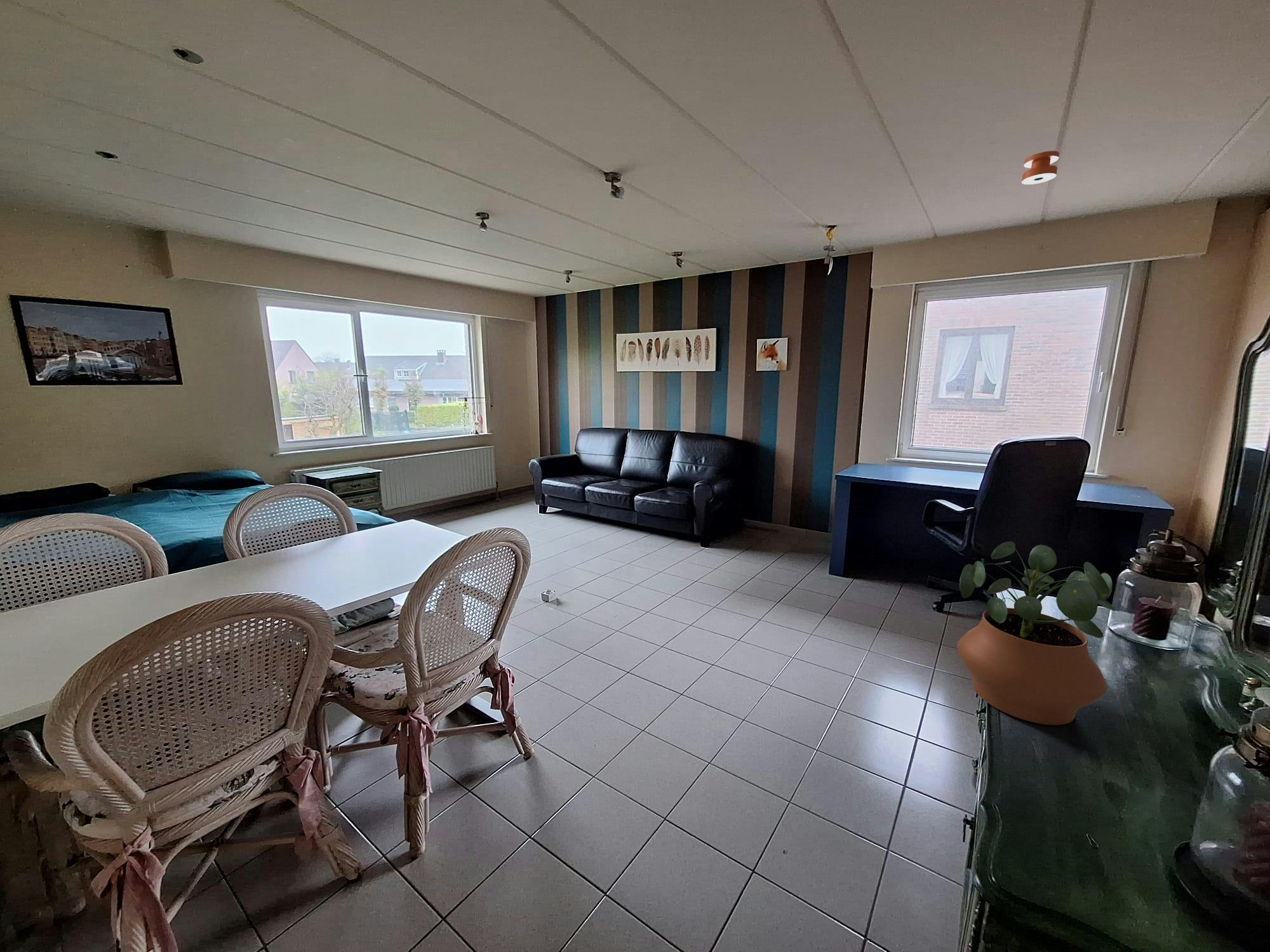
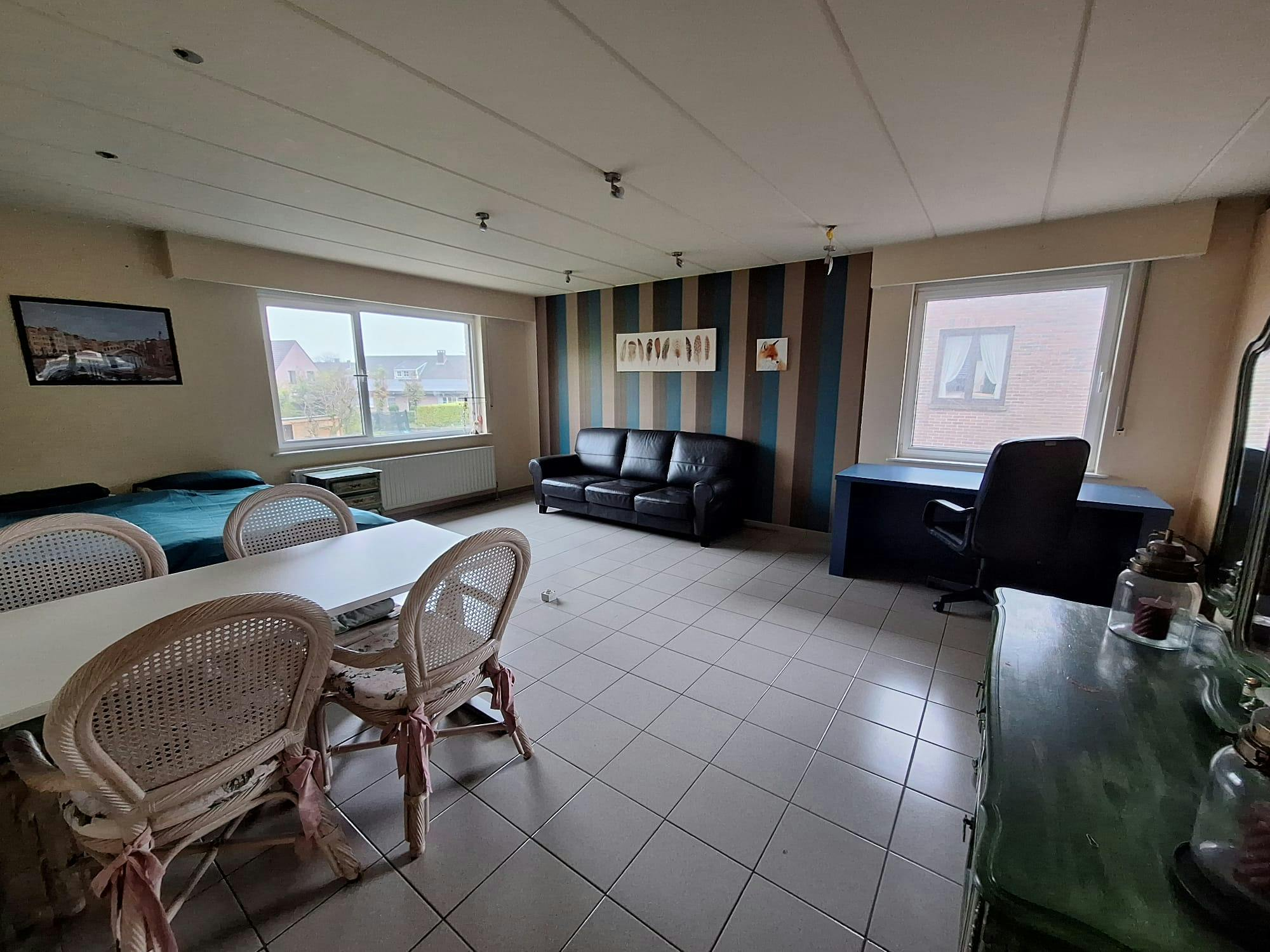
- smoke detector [1021,150,1060,185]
- potted plant [956,541,1116,725]
